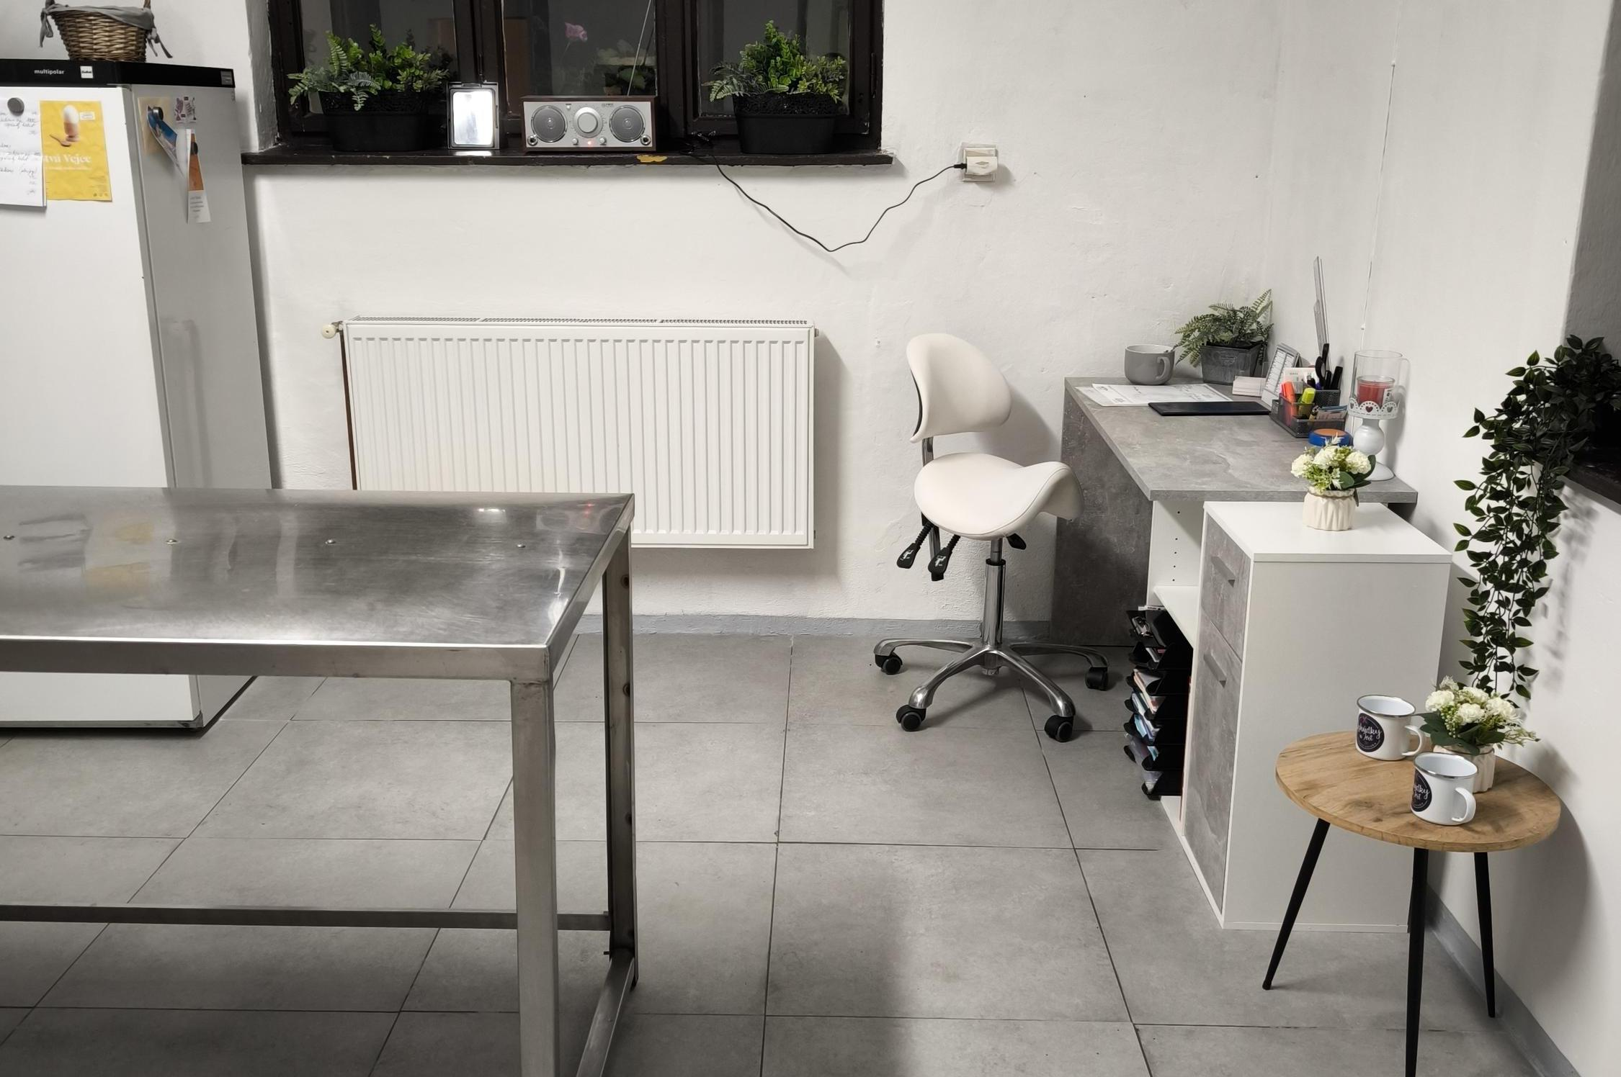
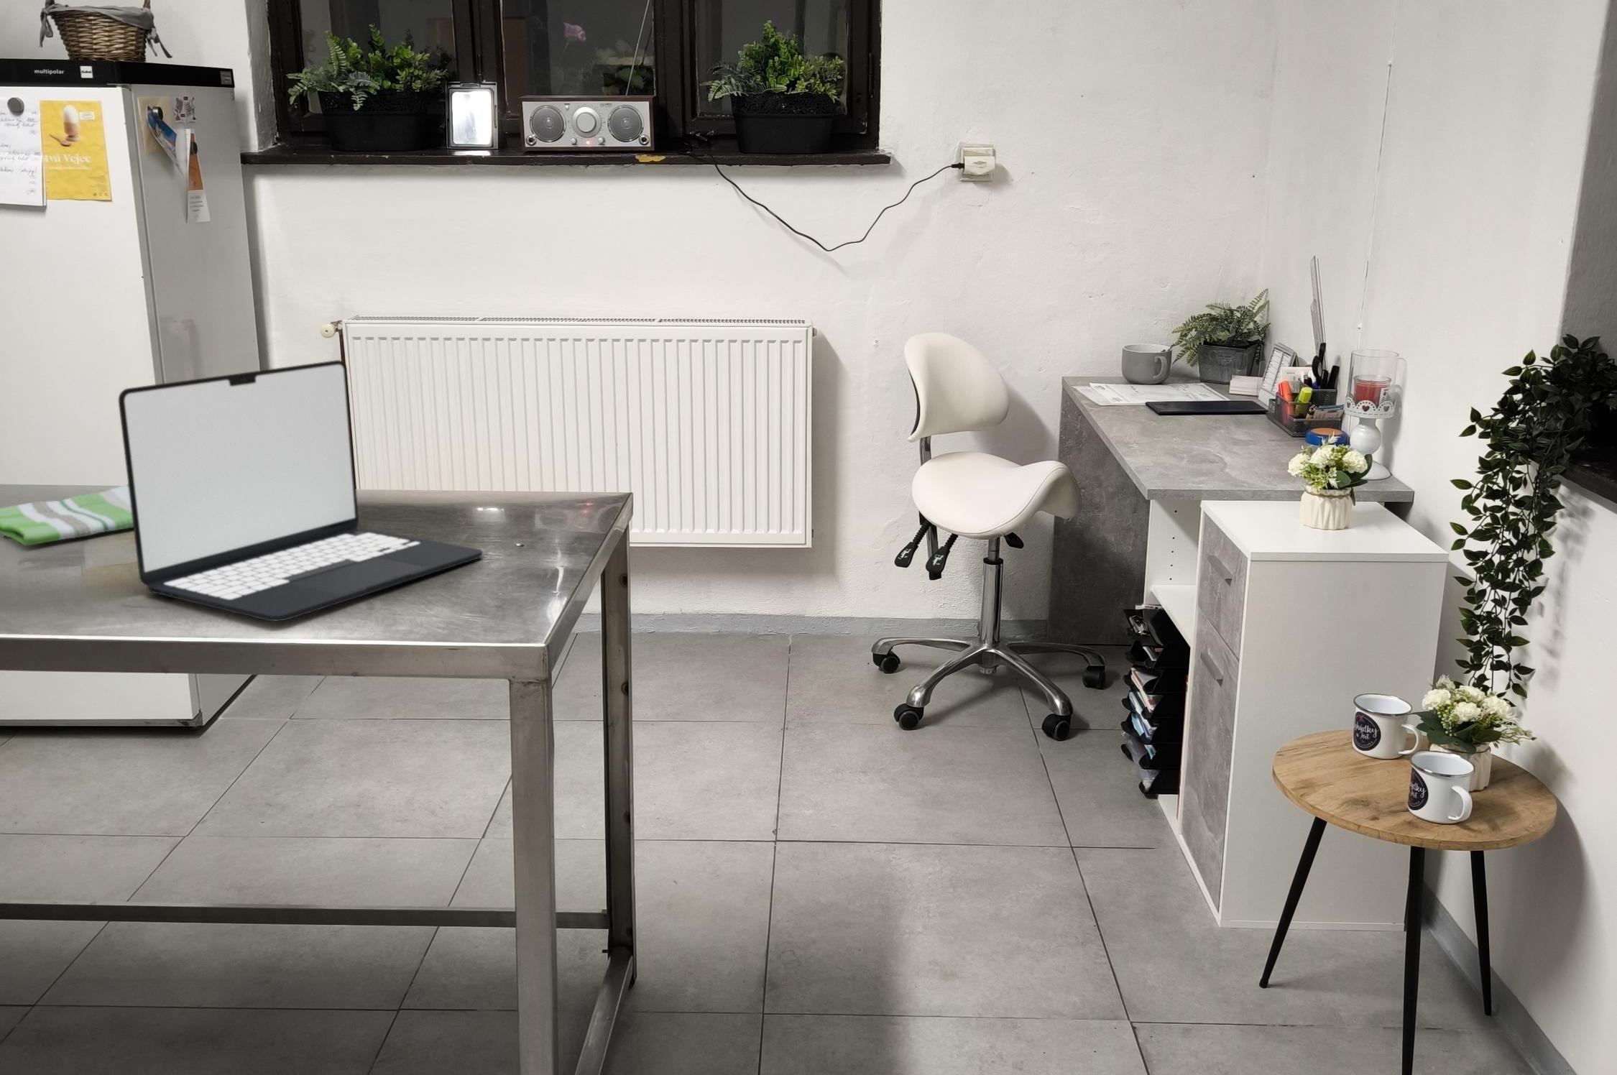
+ dish towel [0,484,133,547]
+ laptop [118,359,483,621]
